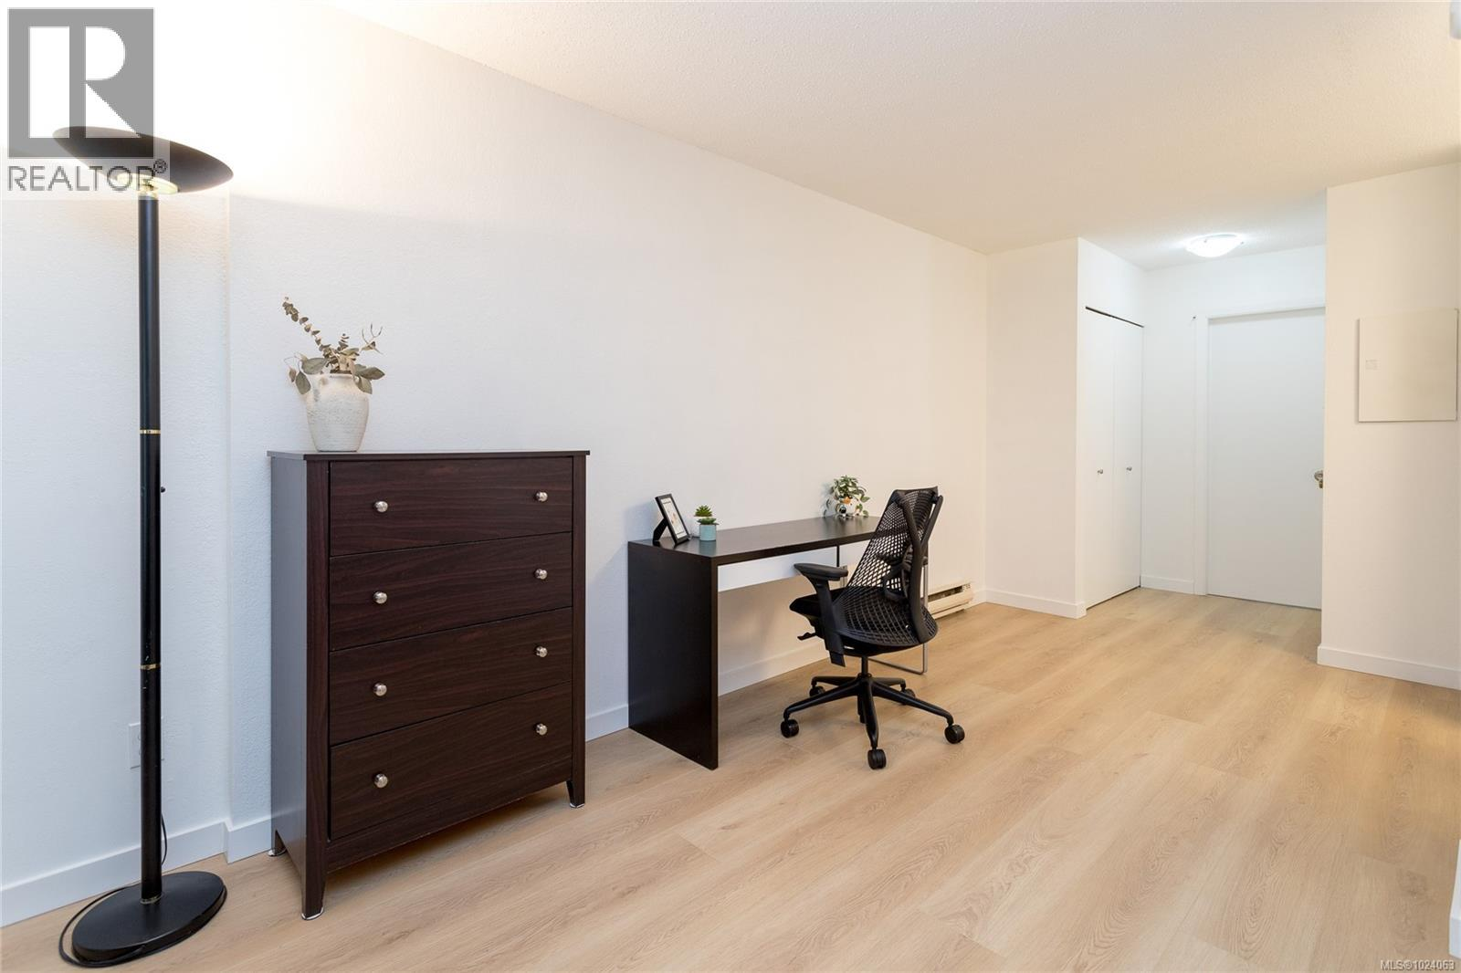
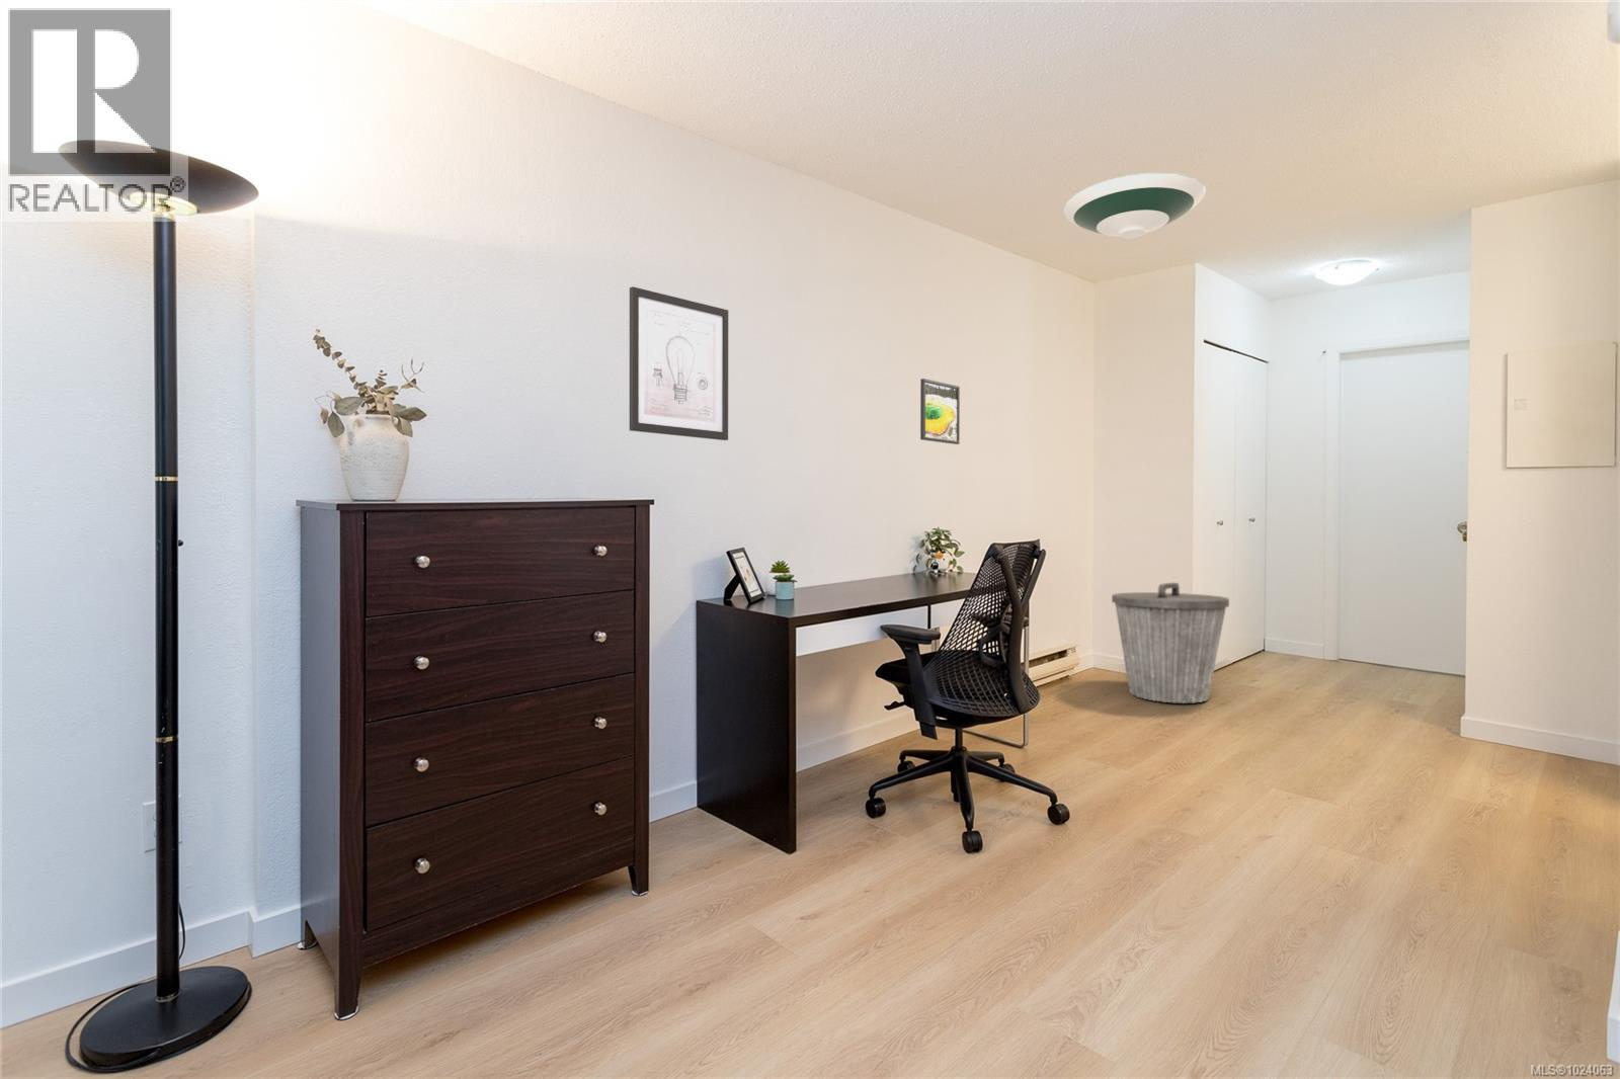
+ wall art [629,285,729,441]
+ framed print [919,378,961,446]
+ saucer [1062,171,1207,238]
+ trash can [1111,582,1230,704]
